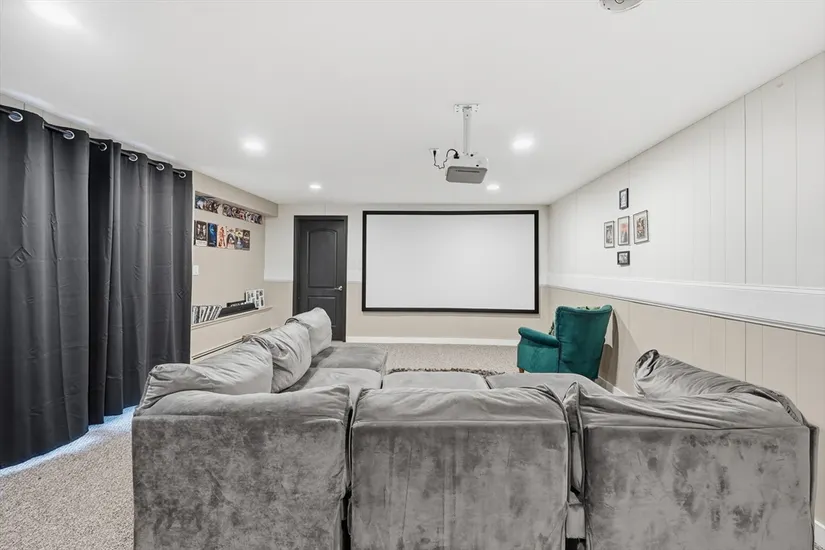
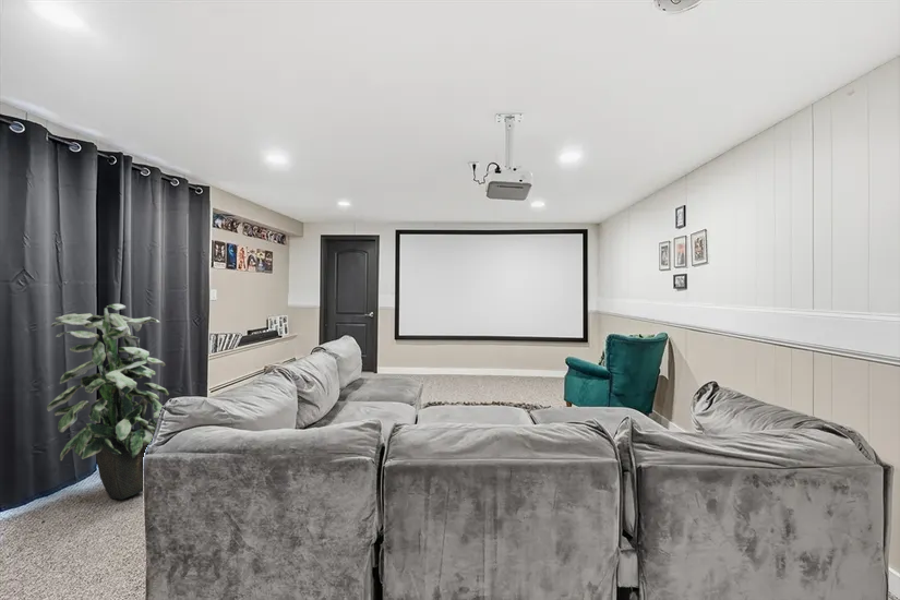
+ indoor plant [46,302,170,501]
